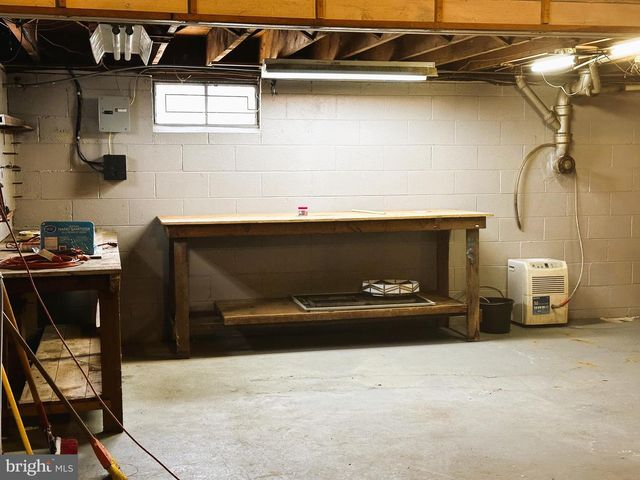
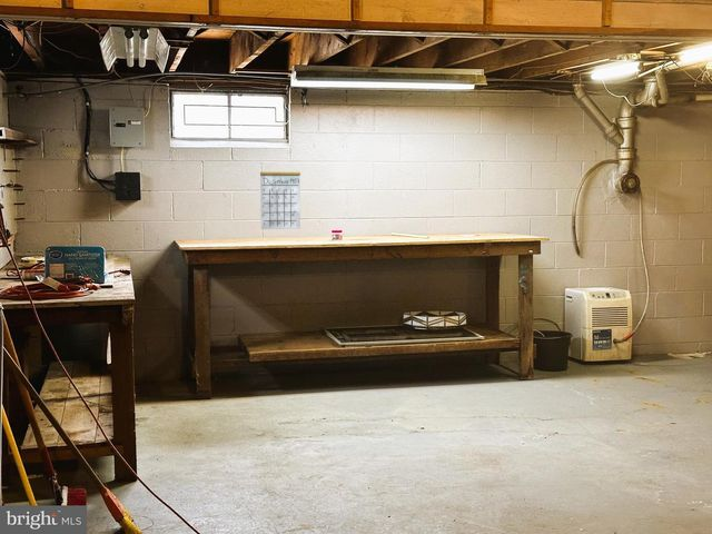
+ calendar [259,160,301,230]
